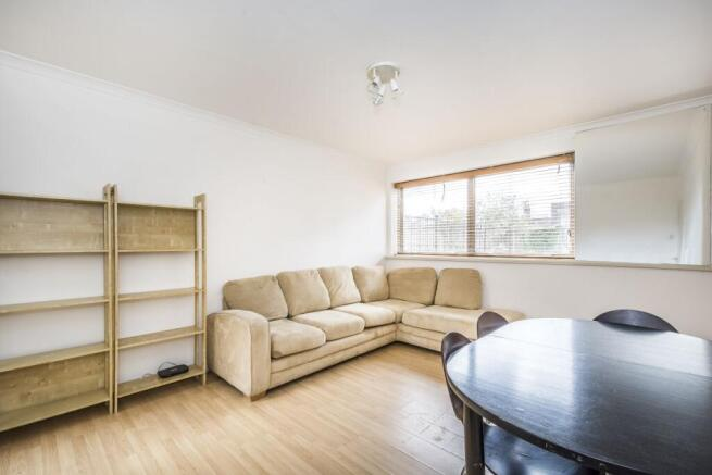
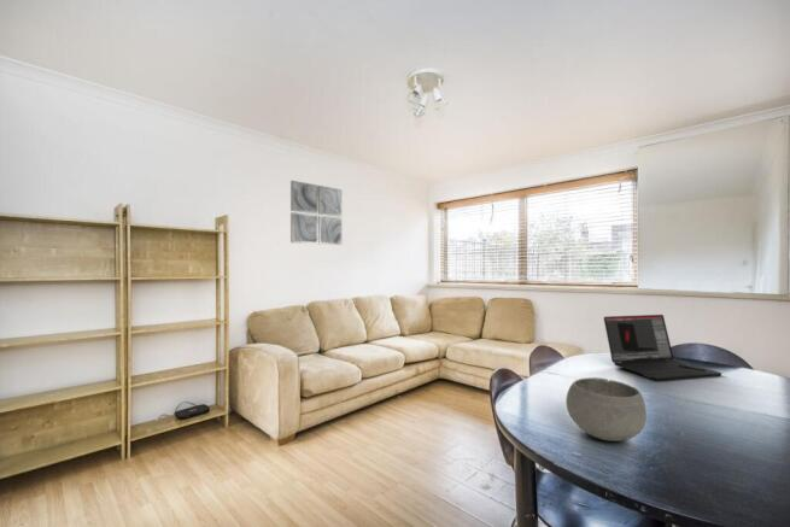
+ wall art [289,180,344,246]
+ bowl [564,376,648,443]
+ laptop [603,314,724,382]
